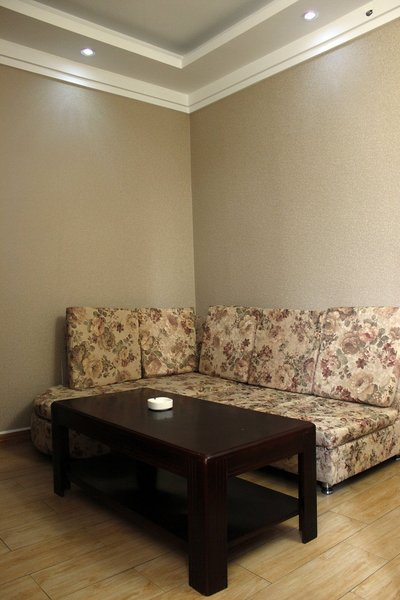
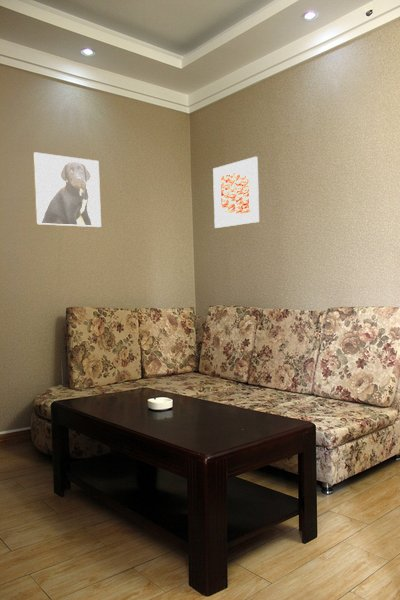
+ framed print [212,156,260,229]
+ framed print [32,151,102,228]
